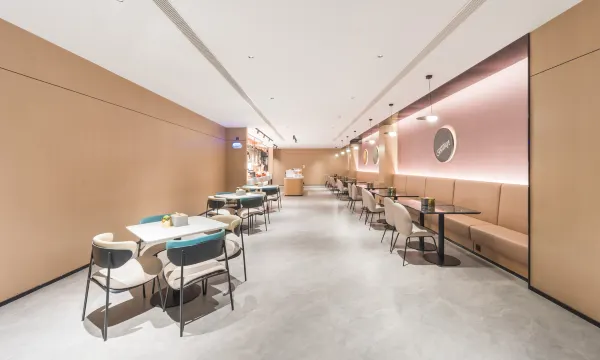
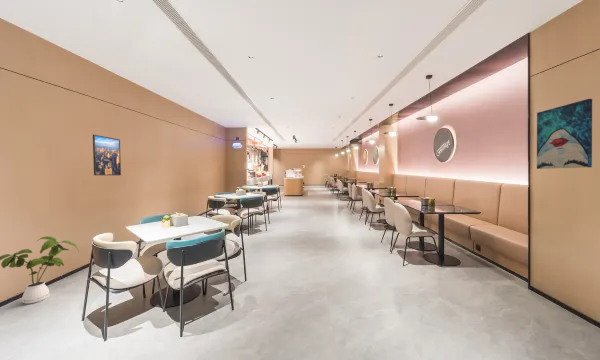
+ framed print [92,134,122,176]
+ wall art [536,98,593,170]
+ house plant [0,235,80,305]
